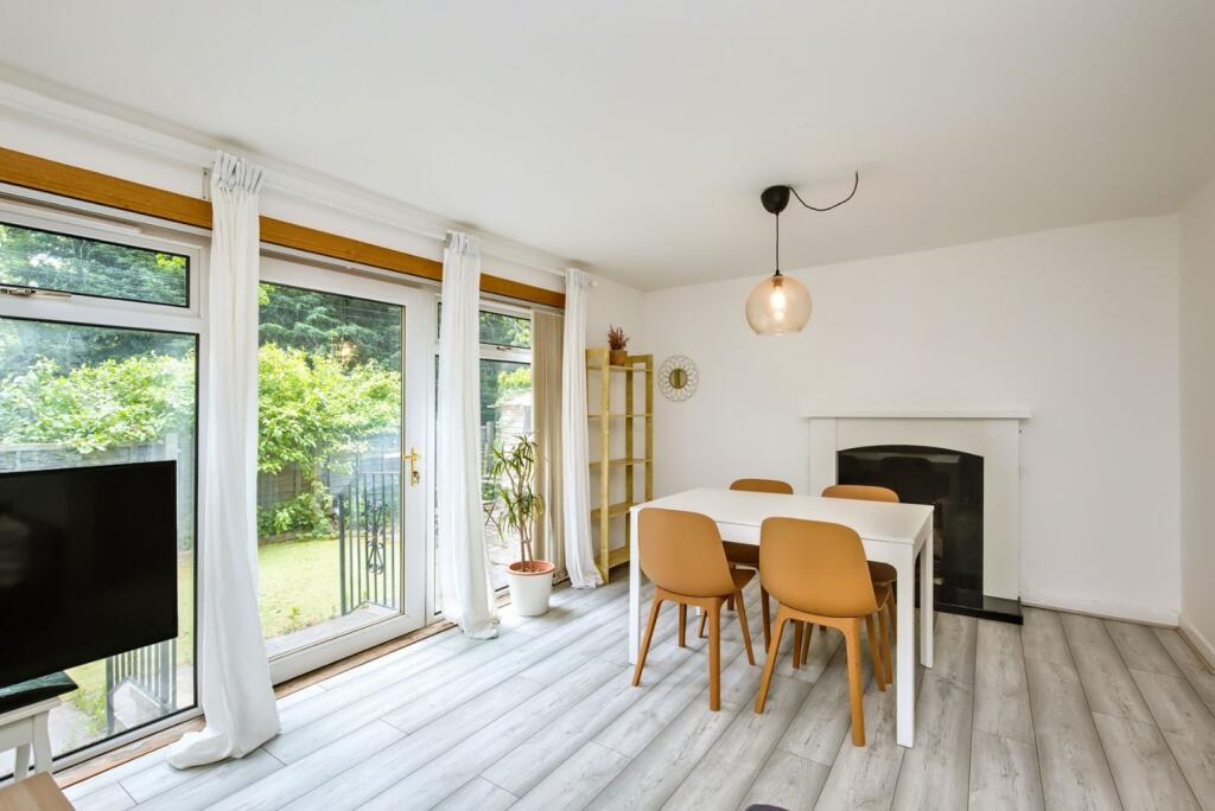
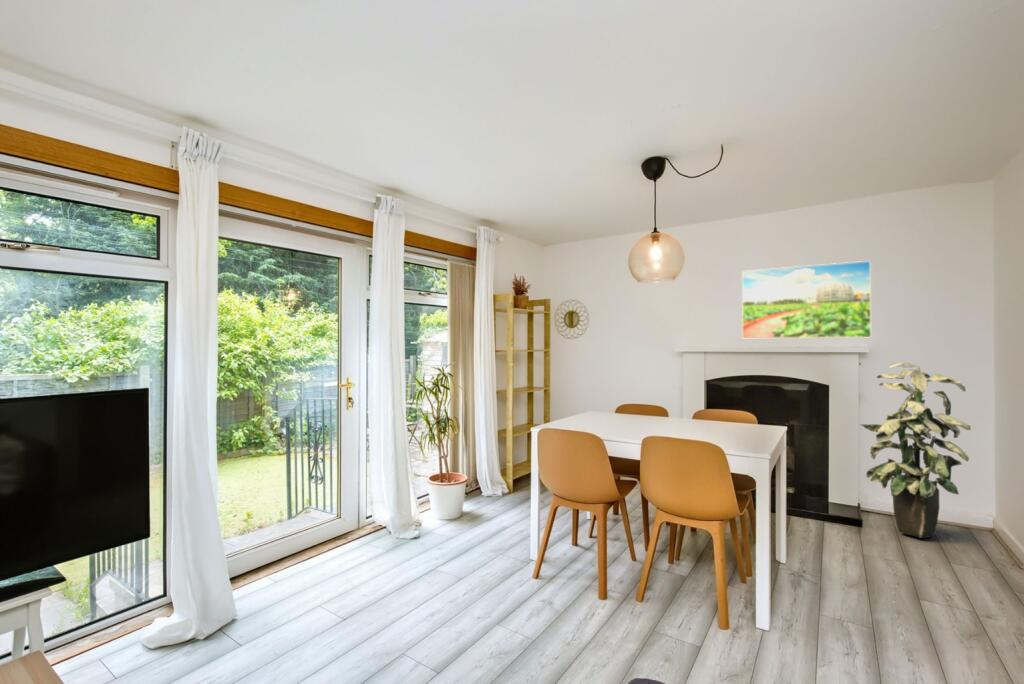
+ indoor plant [860,361,972,539]
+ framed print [741,260,872,339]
